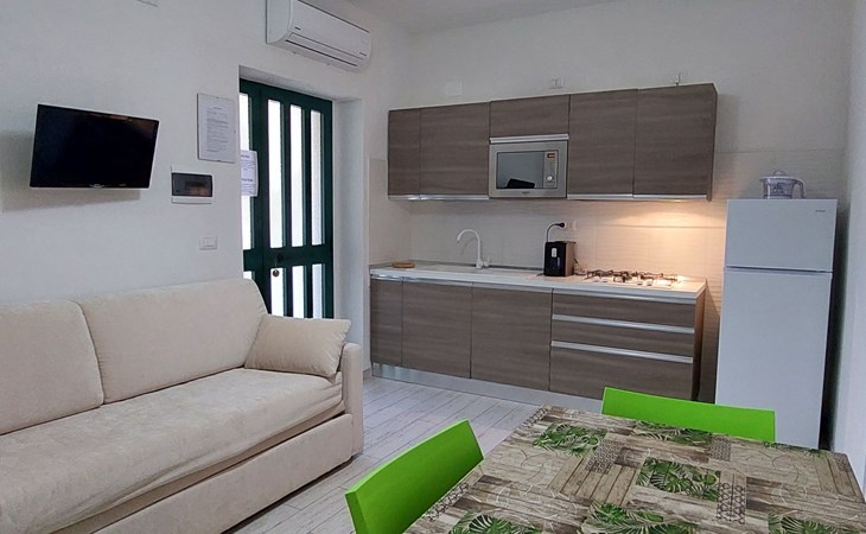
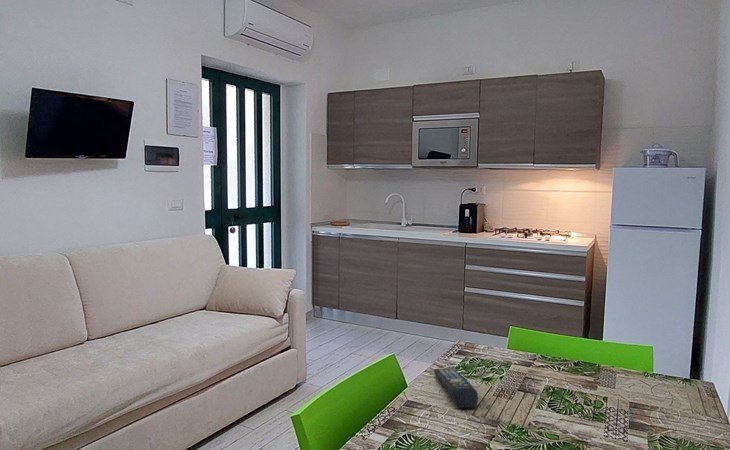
+ remote control [433,368,479,409]
